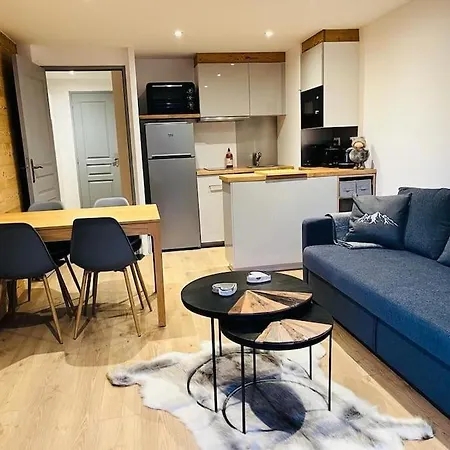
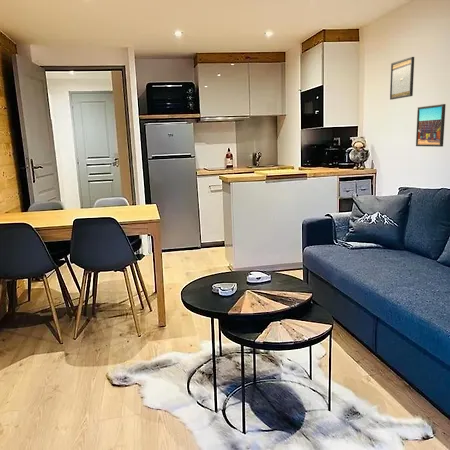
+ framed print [389,56,415,101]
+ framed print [415,103,447,148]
